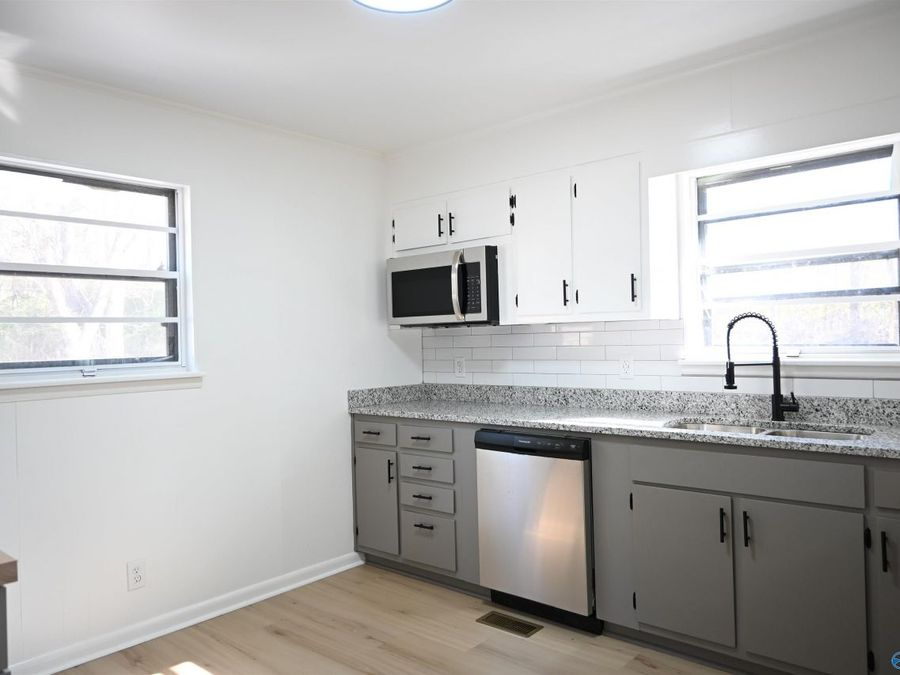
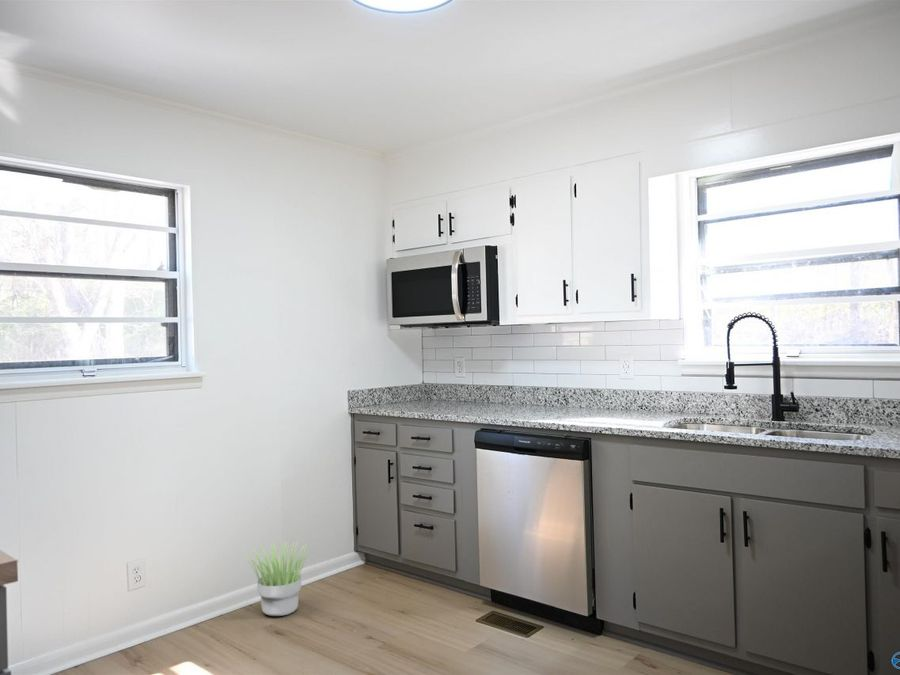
+ potted plant [243,540,313,617]
